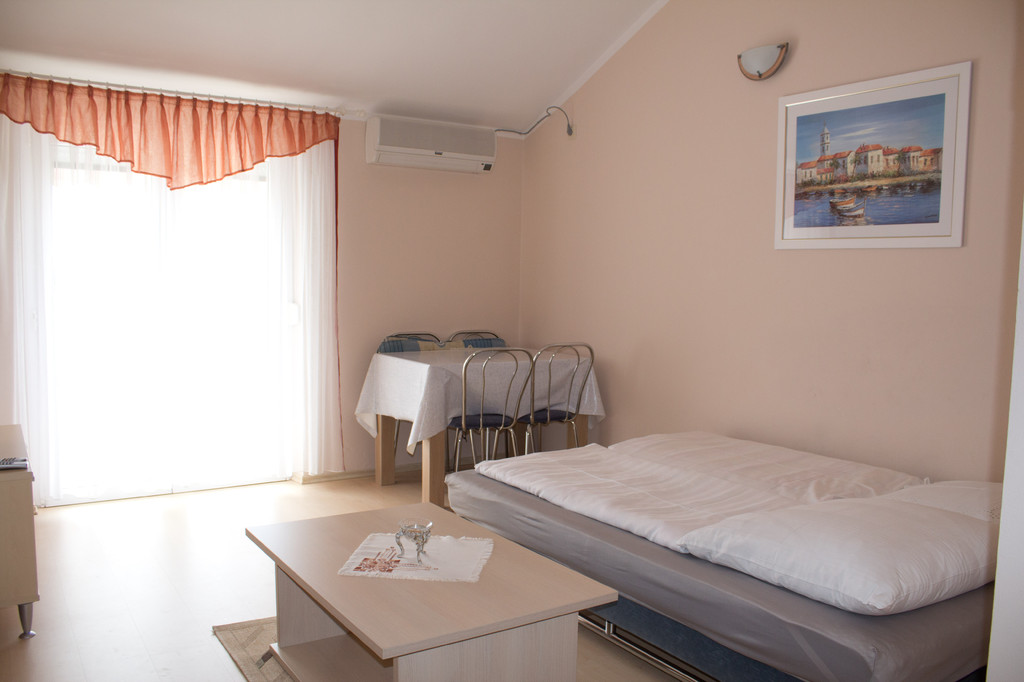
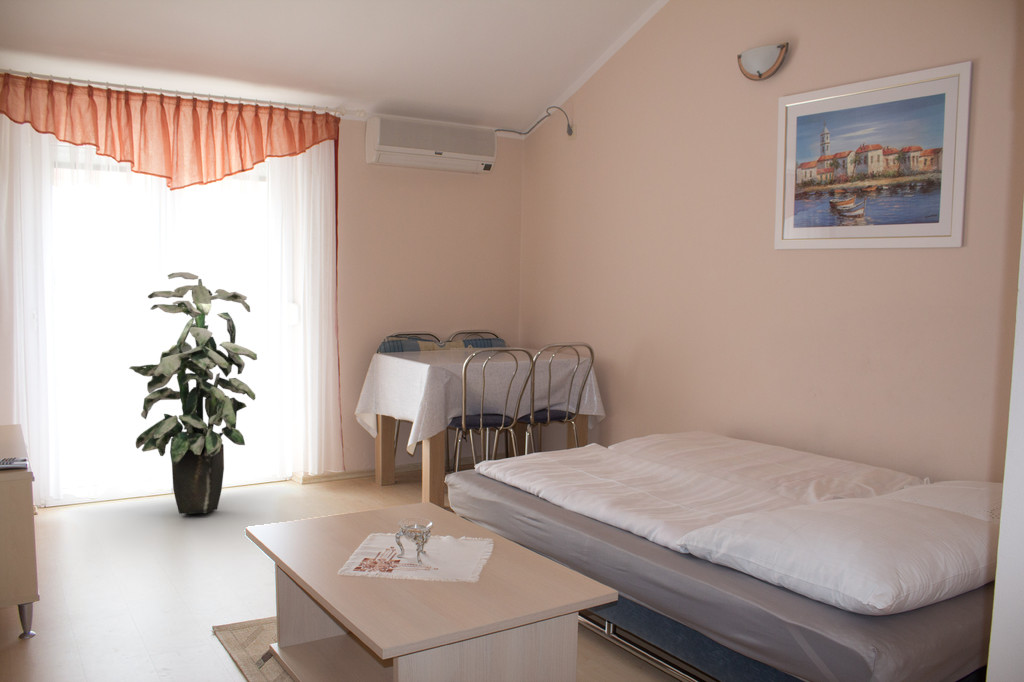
+ indoor plant [128,271,258,515]
